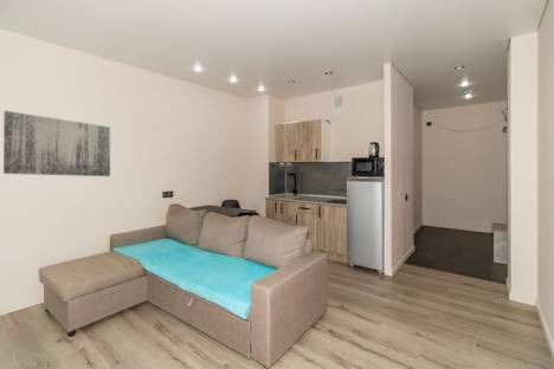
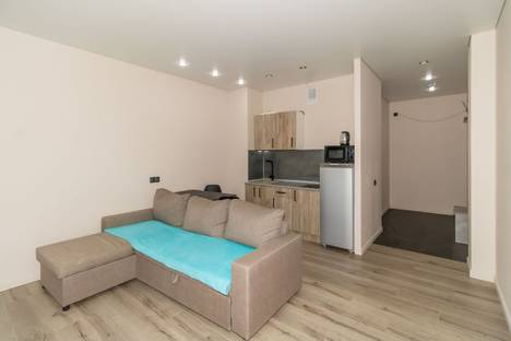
- wall art [2,110,111,177]
